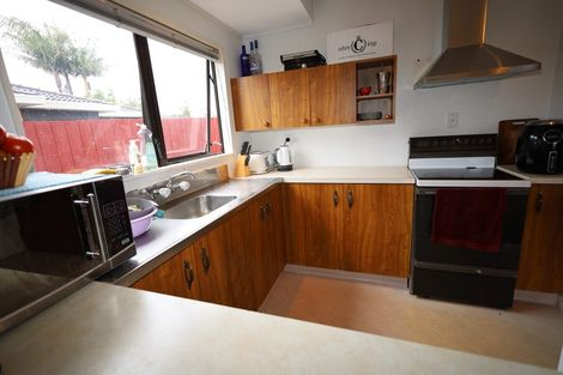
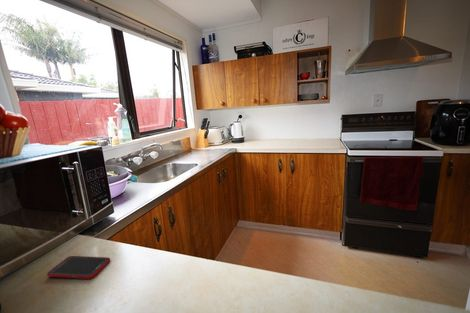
+ cell phone [46,255,111,280]
